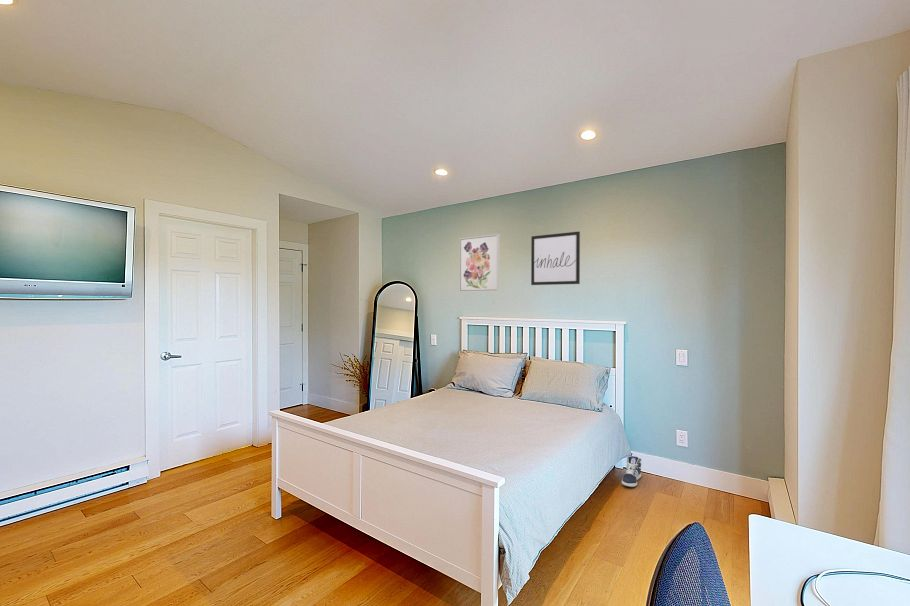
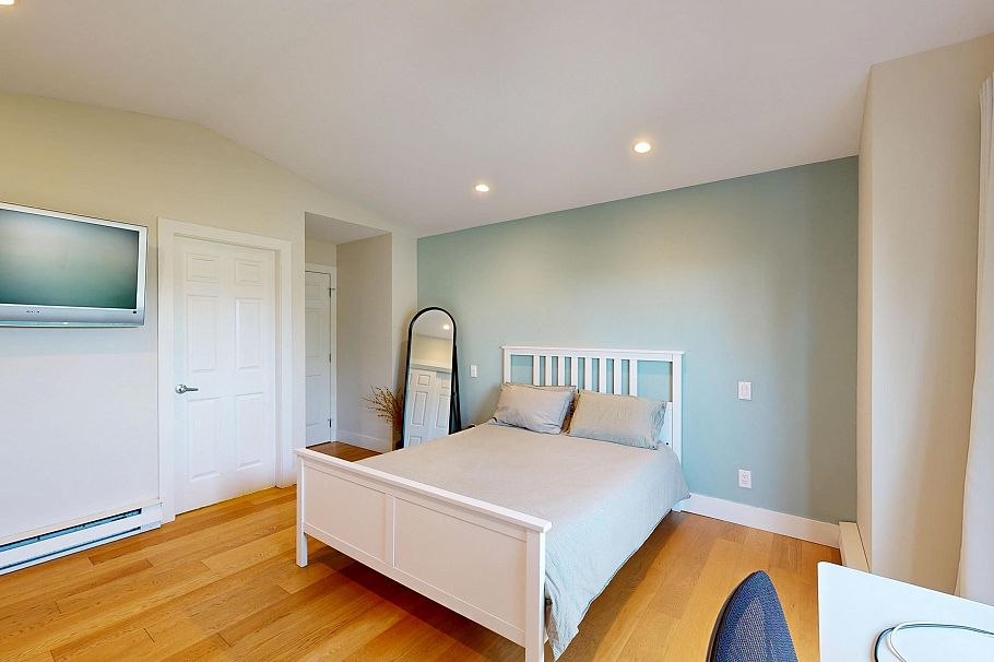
- wall art [530,230,581,286]
- sneaker [621,455,642,488]
- wall art [459,233,501,293]
